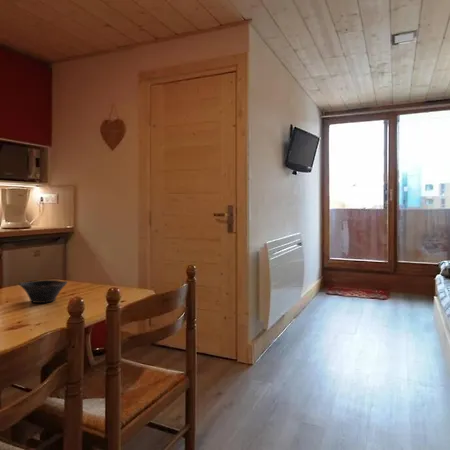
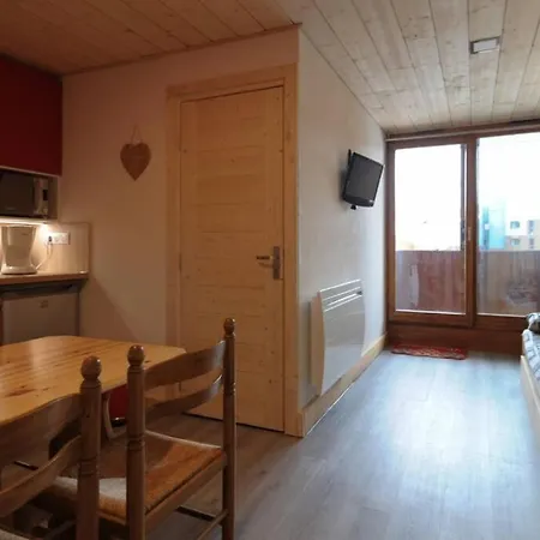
- bowl [18,279,68,304]
